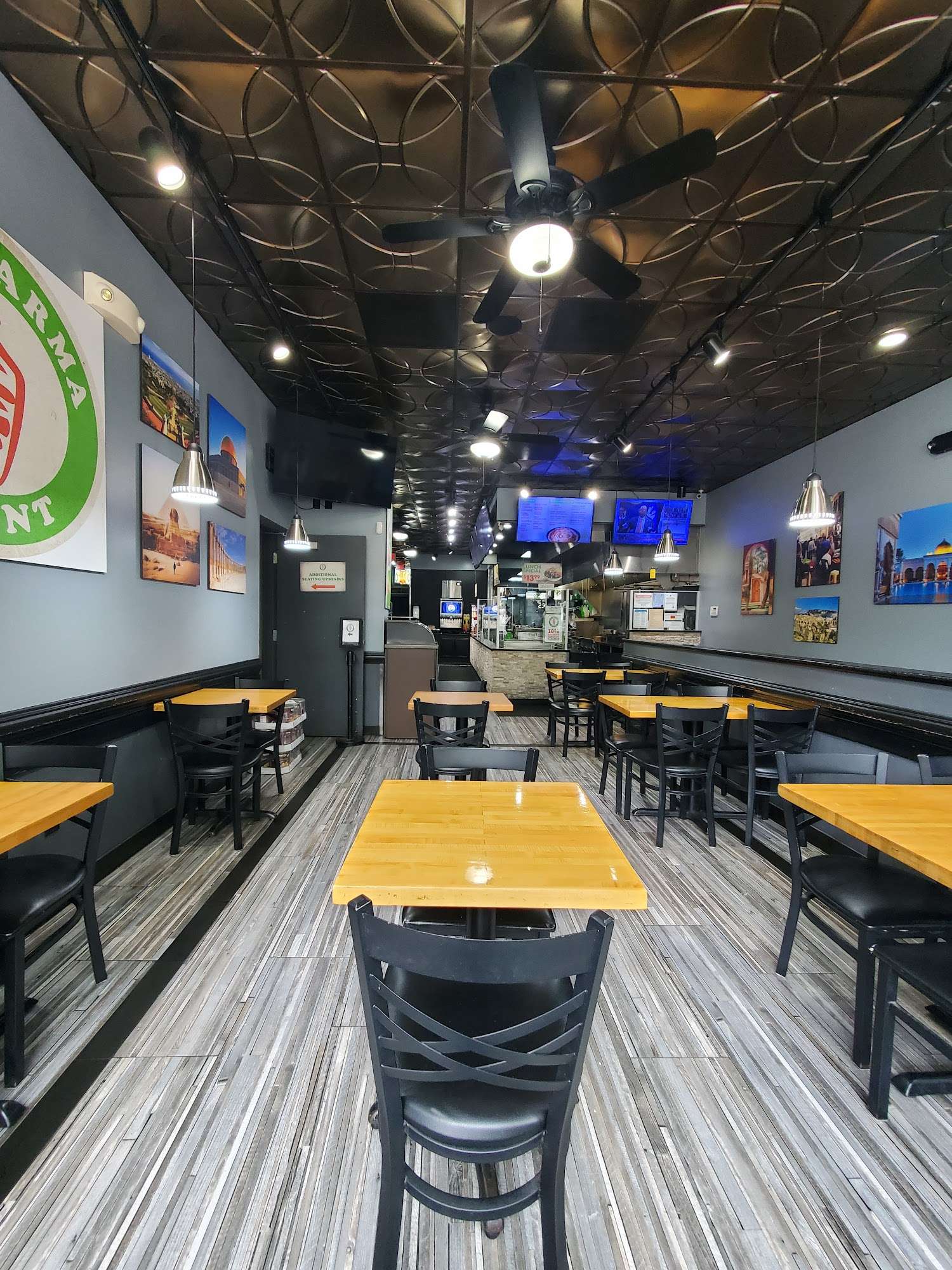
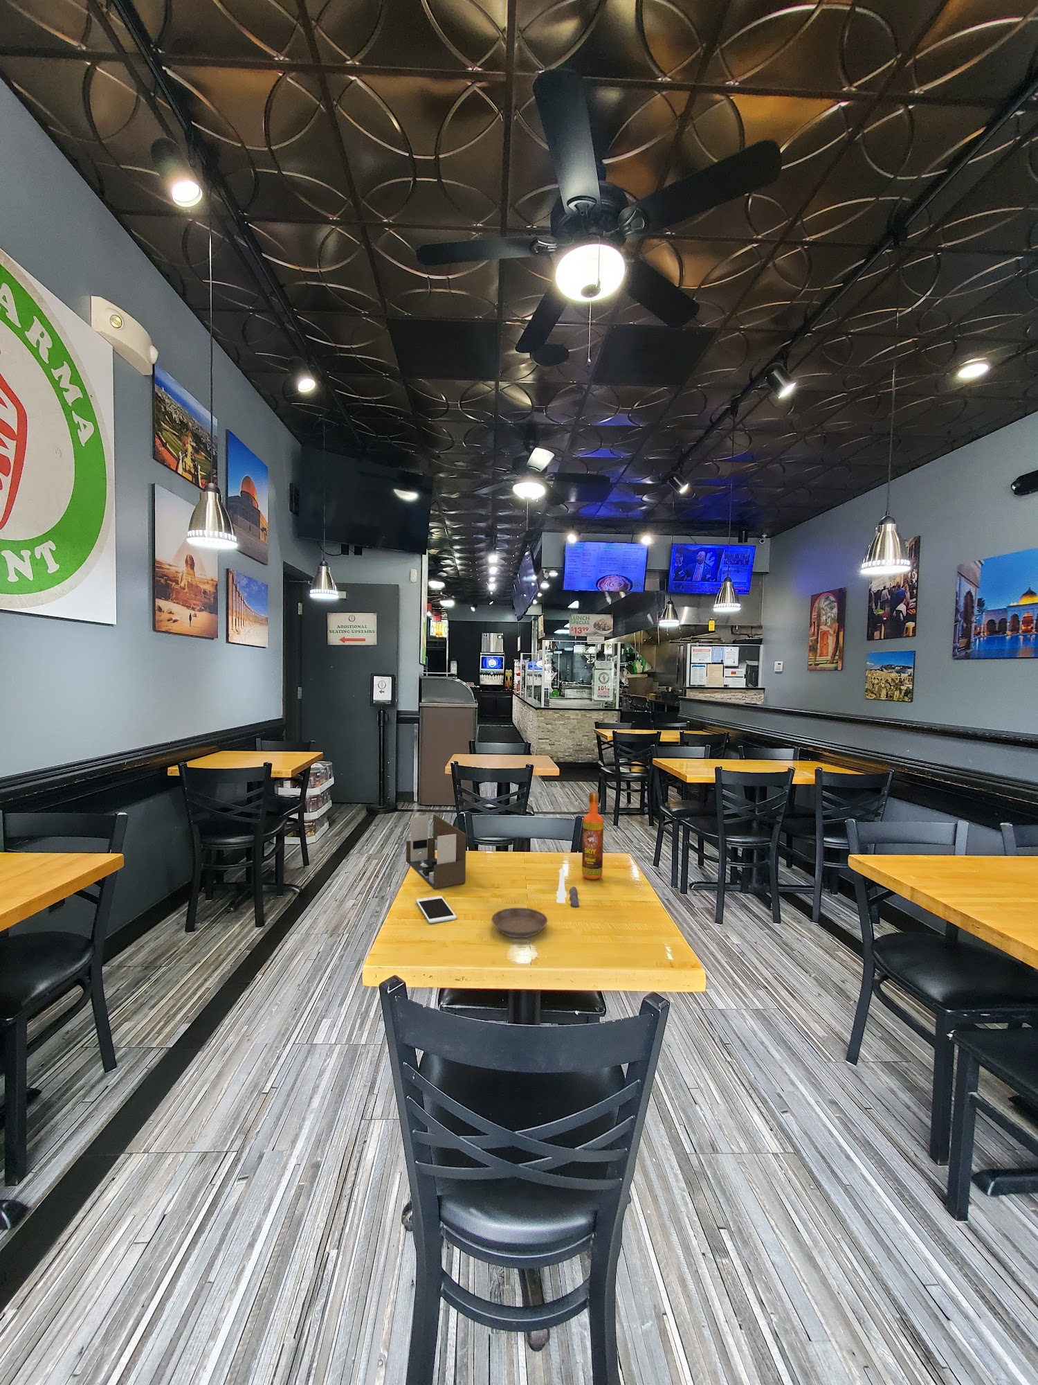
+ saucer [491,907,548,938]
+ hot sauce [581,791,604,880]
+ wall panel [406,814,467,889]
+ salt and pepper shaker set [556,868,580,907]
+ cell phone [415,895,458,924]
